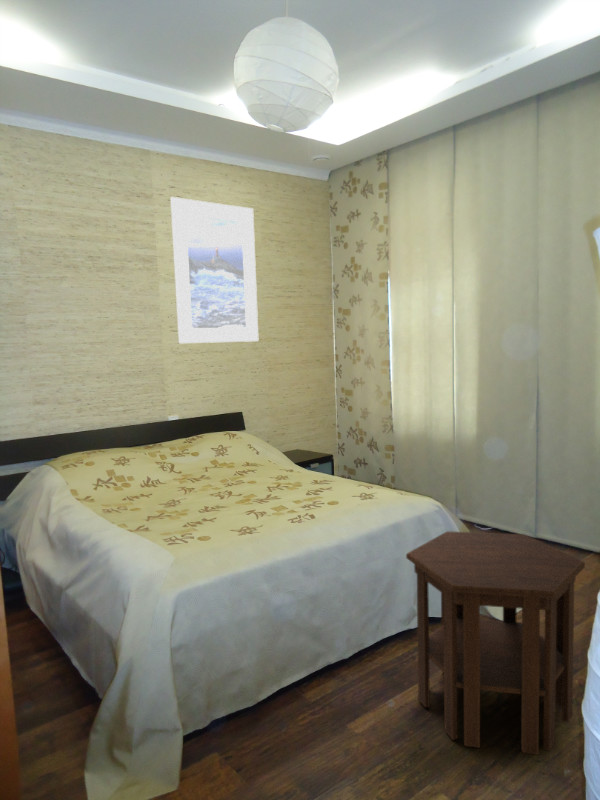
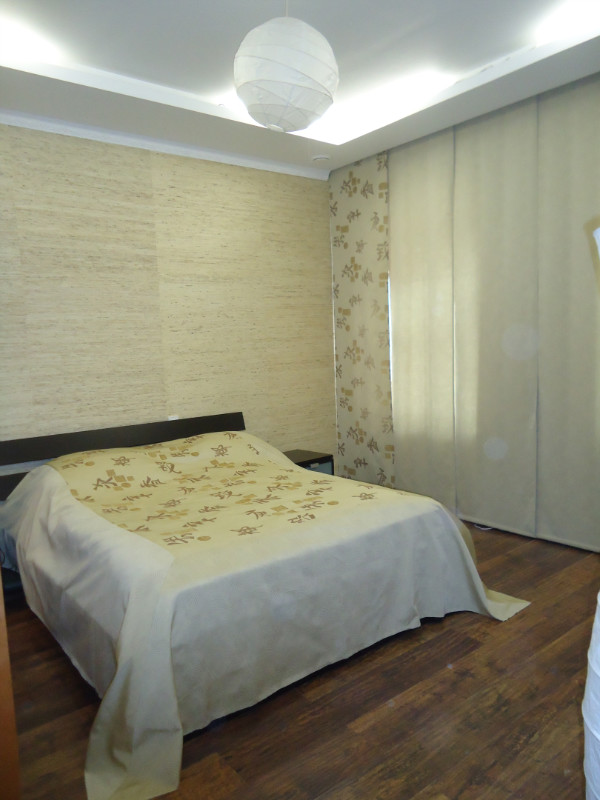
- side table [405,530,586,756]
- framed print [169,196,260,344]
